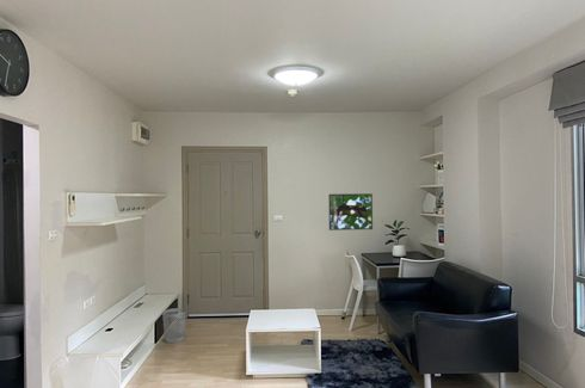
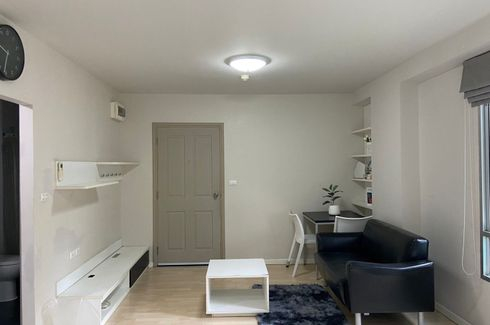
- wastebasket [161,307,187,344]
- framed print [327,192,374,232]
